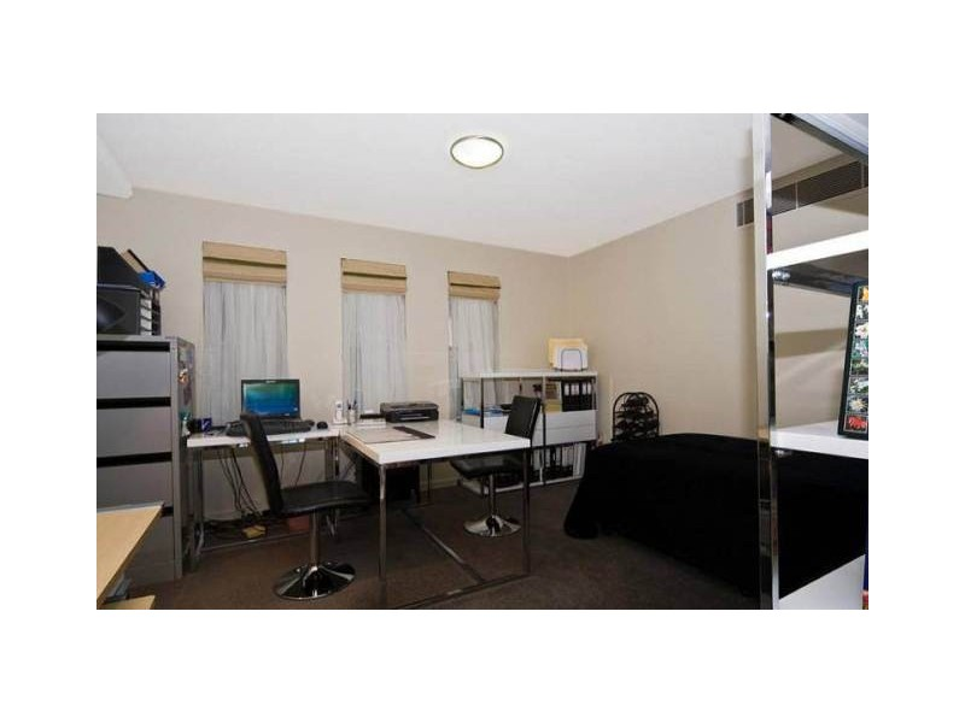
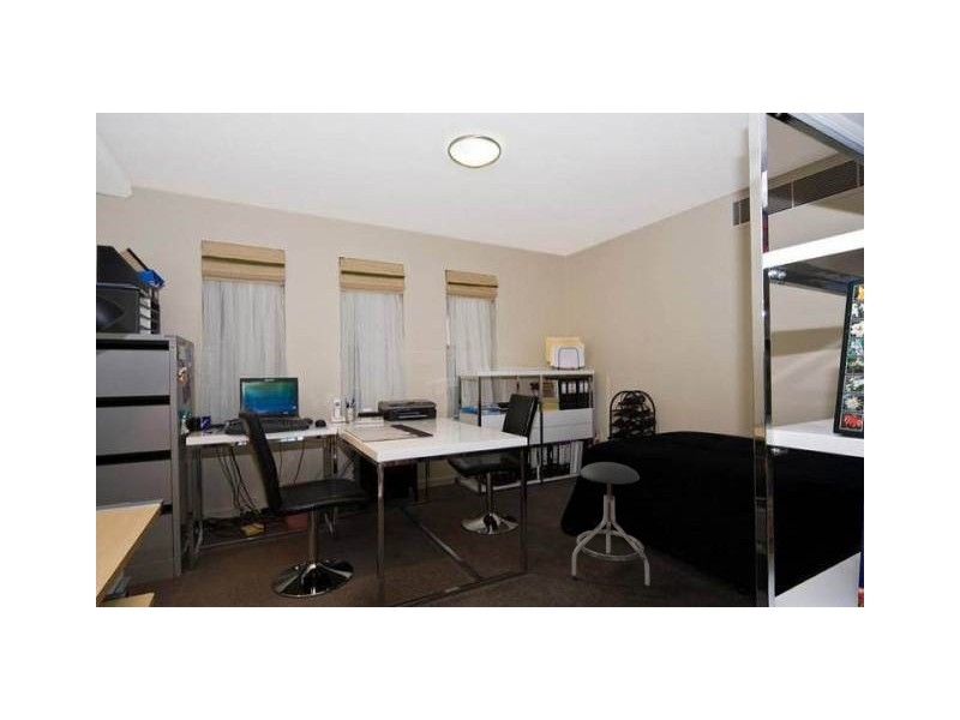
+ stool [570,461,652,589]
